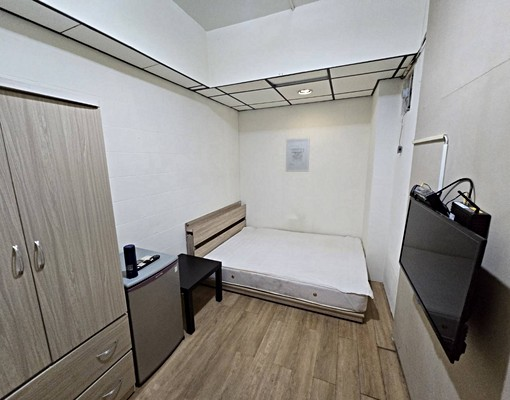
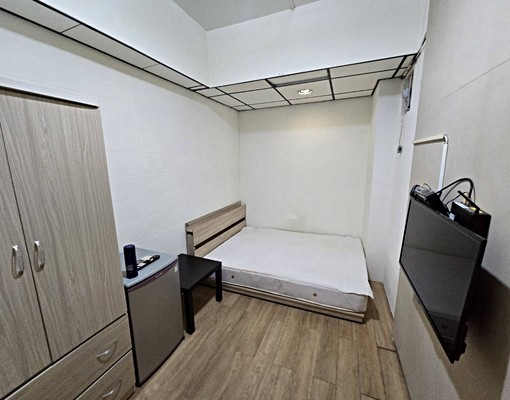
- wall art [285,137,311,173]
